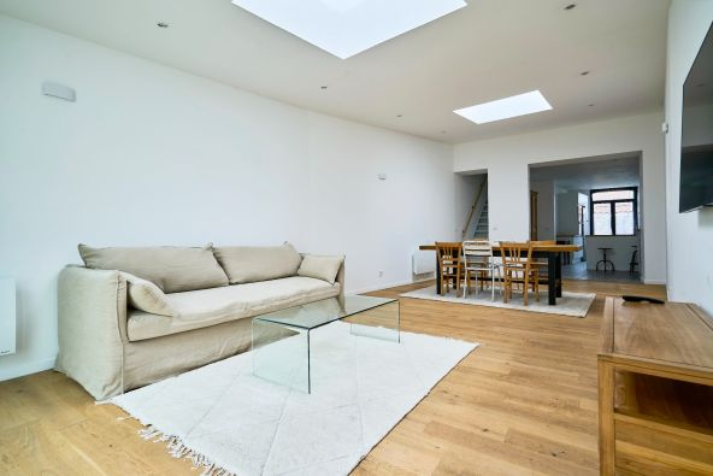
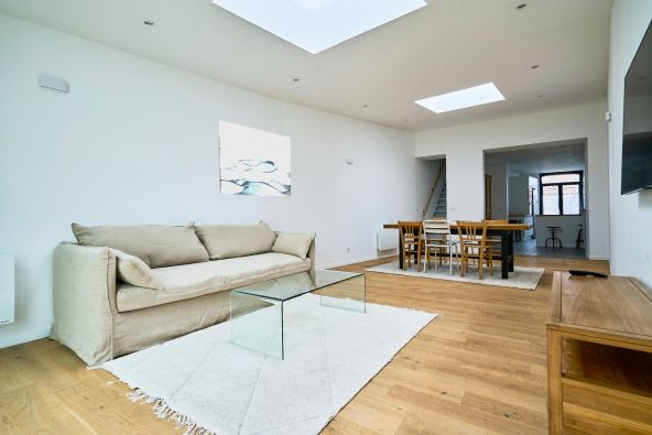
+ wall art [217,120,292,197]
